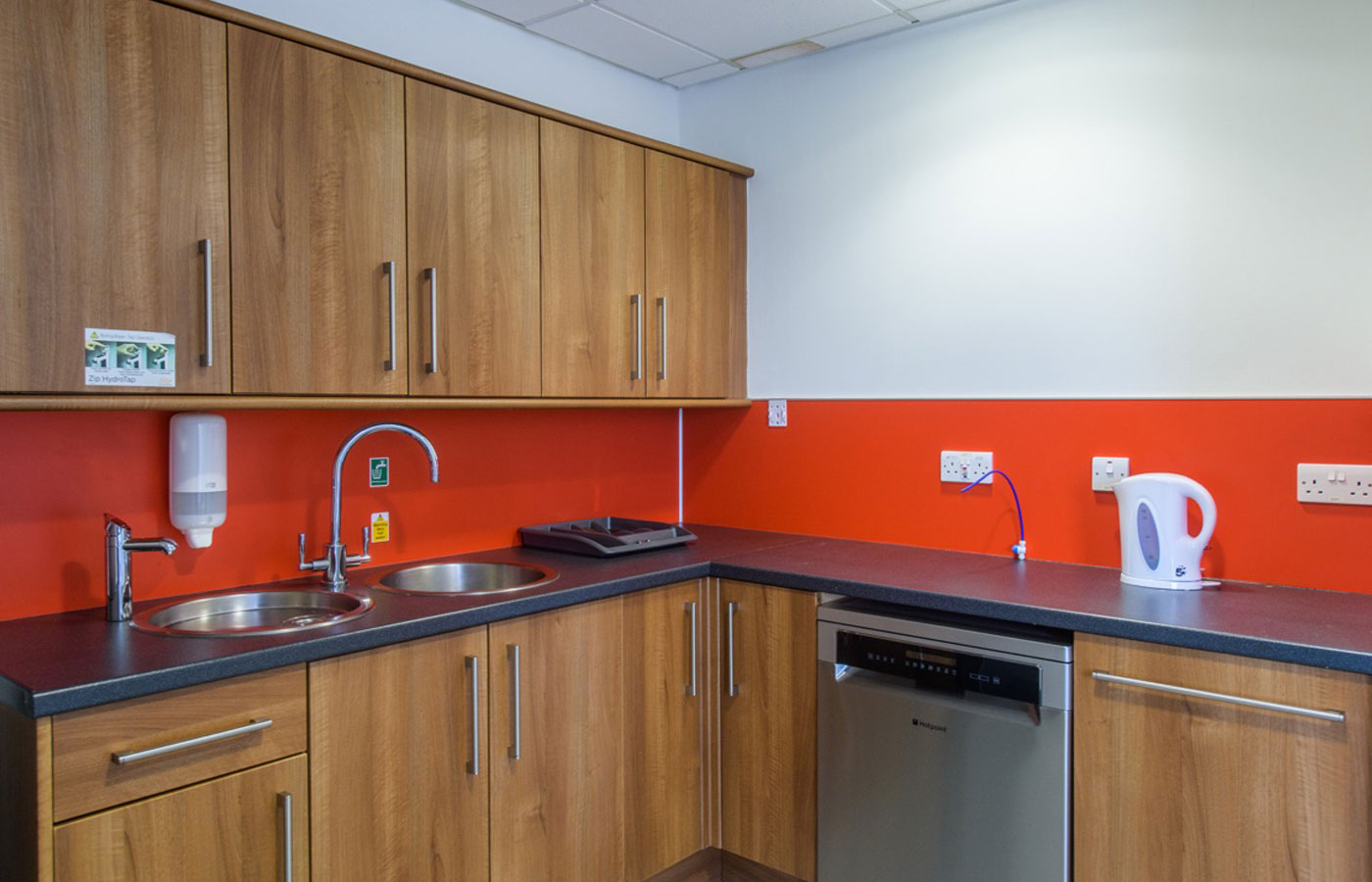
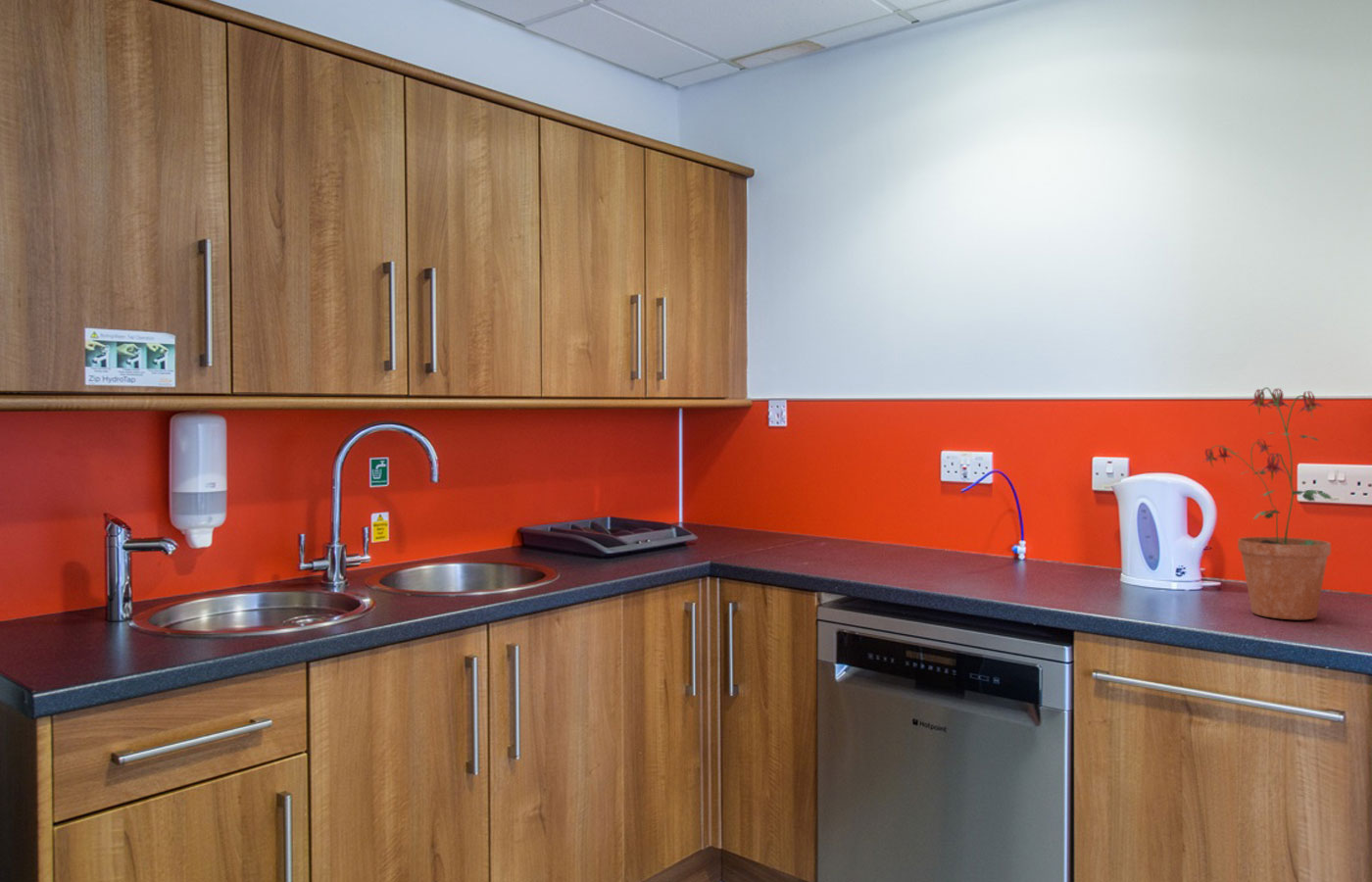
+ potted plant [1202,386,1332,620]
